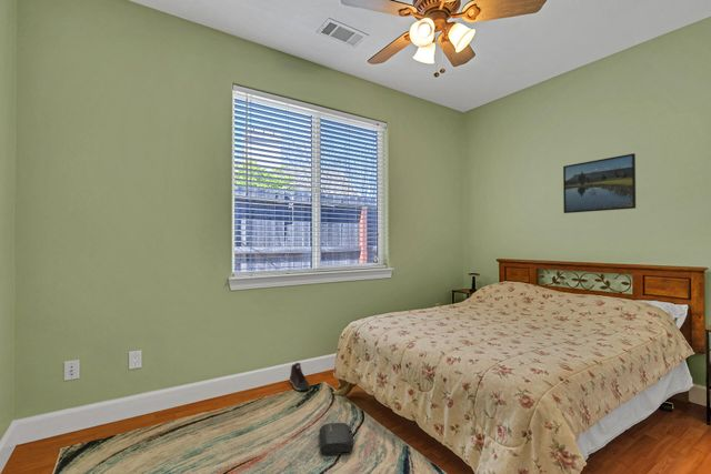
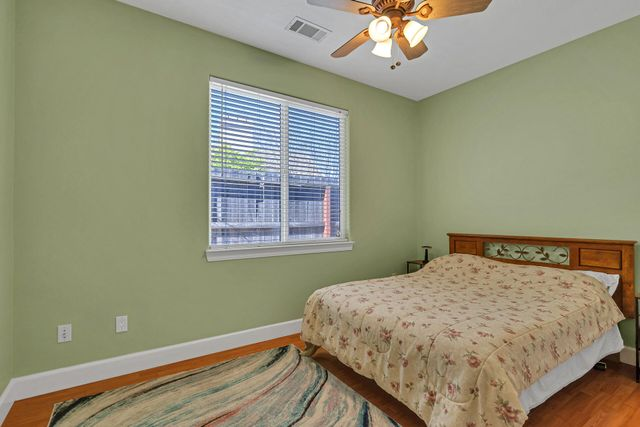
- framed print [562,152,637,214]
- bag [318,422,354,456]
- sneaker [288,362,311,392]
